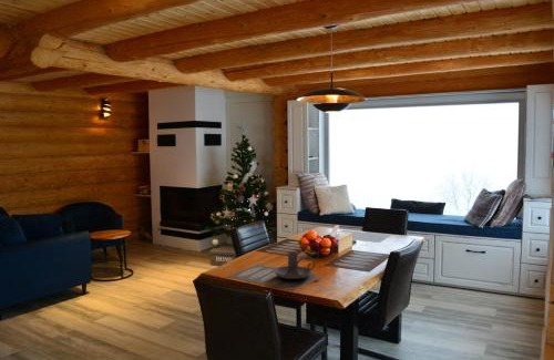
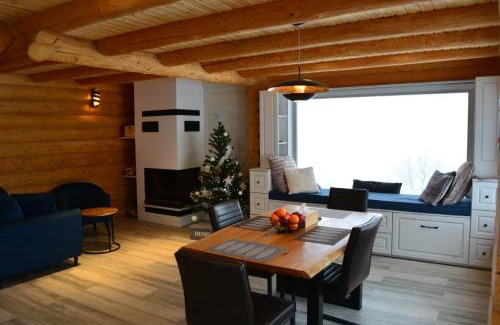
- candle holder [274,251,316,280]
